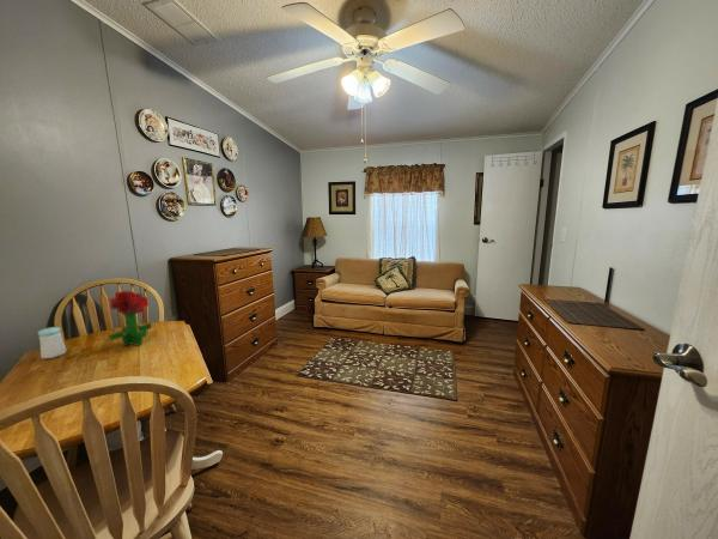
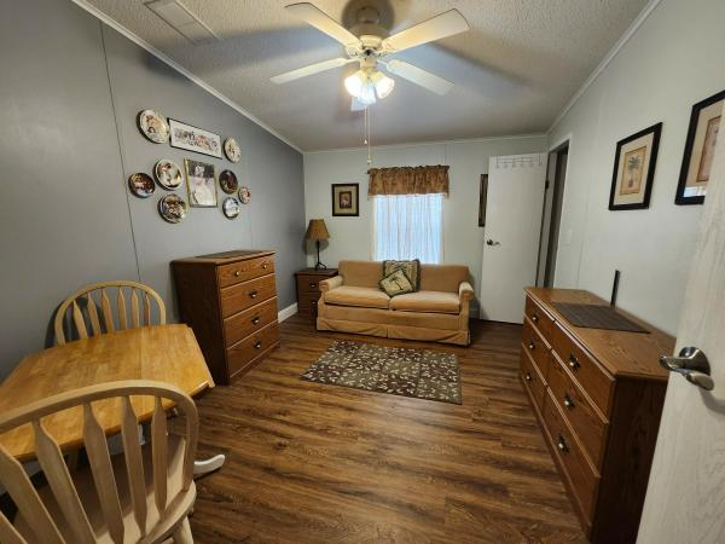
- plant [108,290,153,347]
- salt shaker [37,326,67,359]
